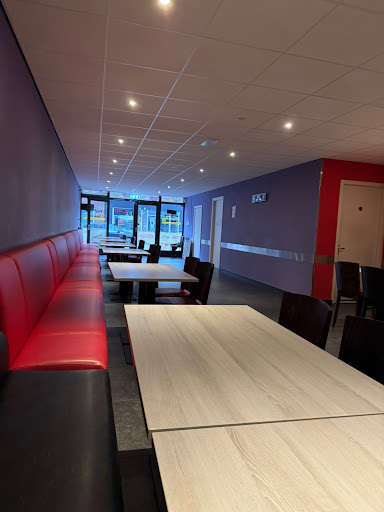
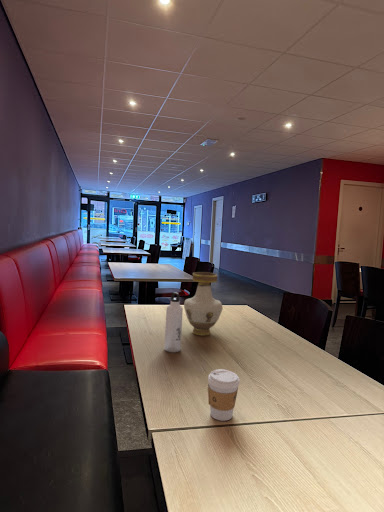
+ coffee cup [207,368,240,422]
+ vase [183,271,224,337]
+ water bottle [164,291,184,353]
